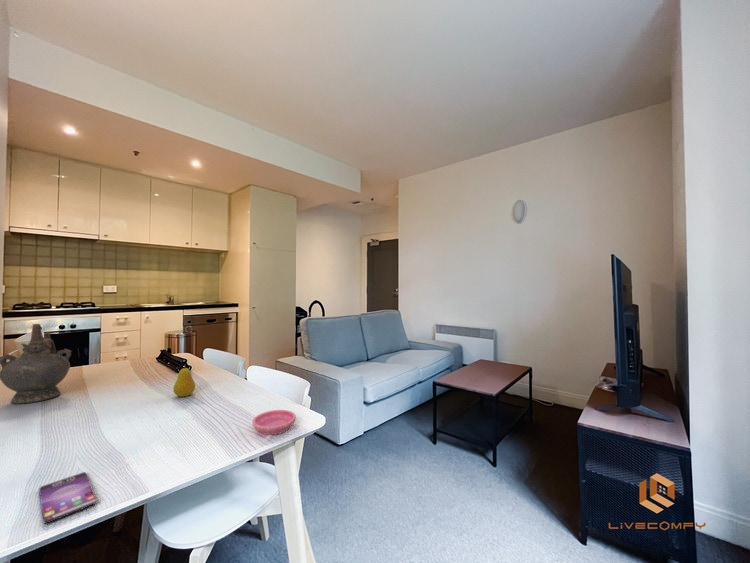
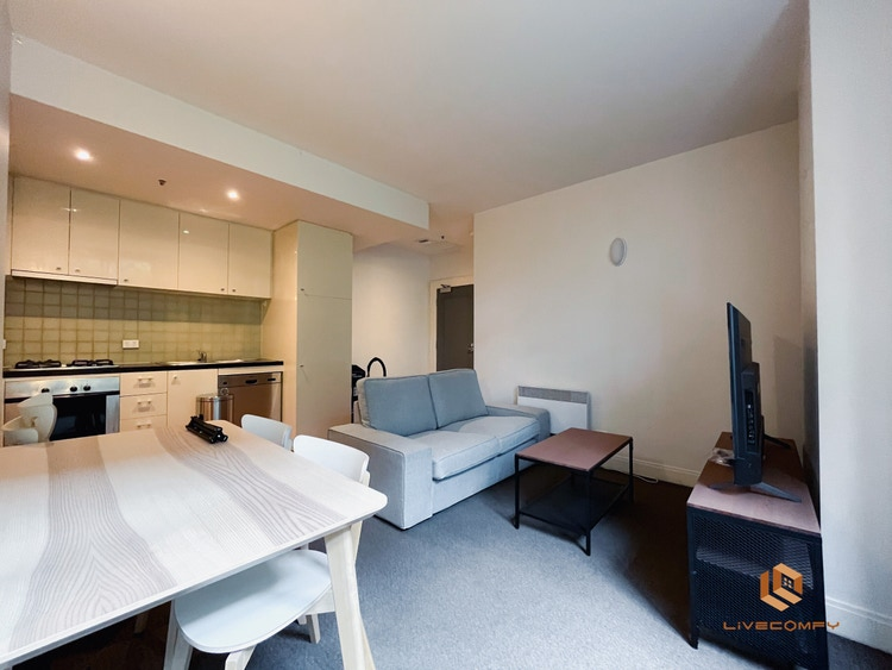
- ceremonial vessel [0,323,73,405]
- saucer [251,409,297,436]
- fruit [172,363,196,398]
- smartphone [38,471,99,525]
